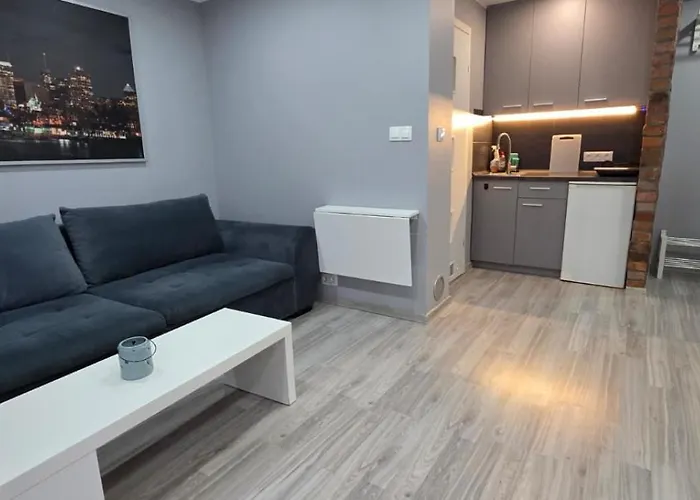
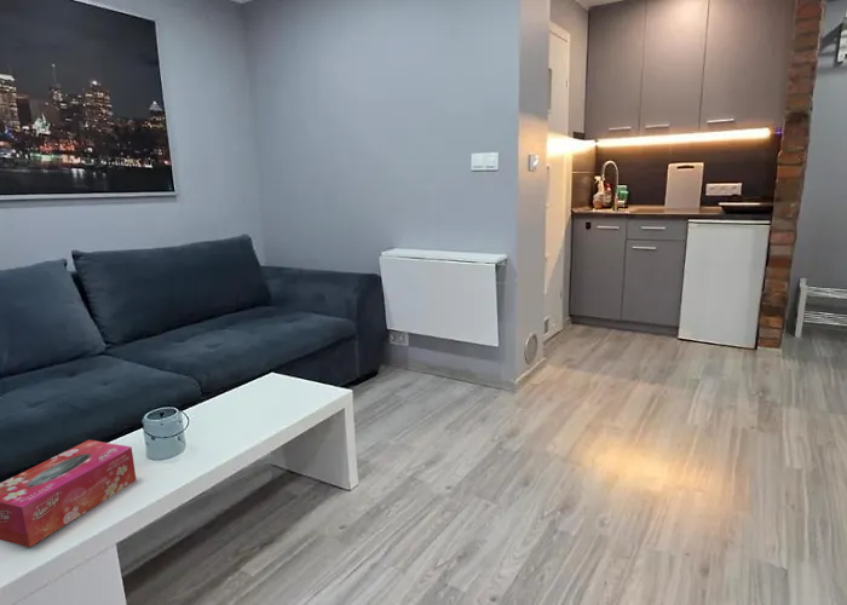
+ tissue box [0,439,138,548]
